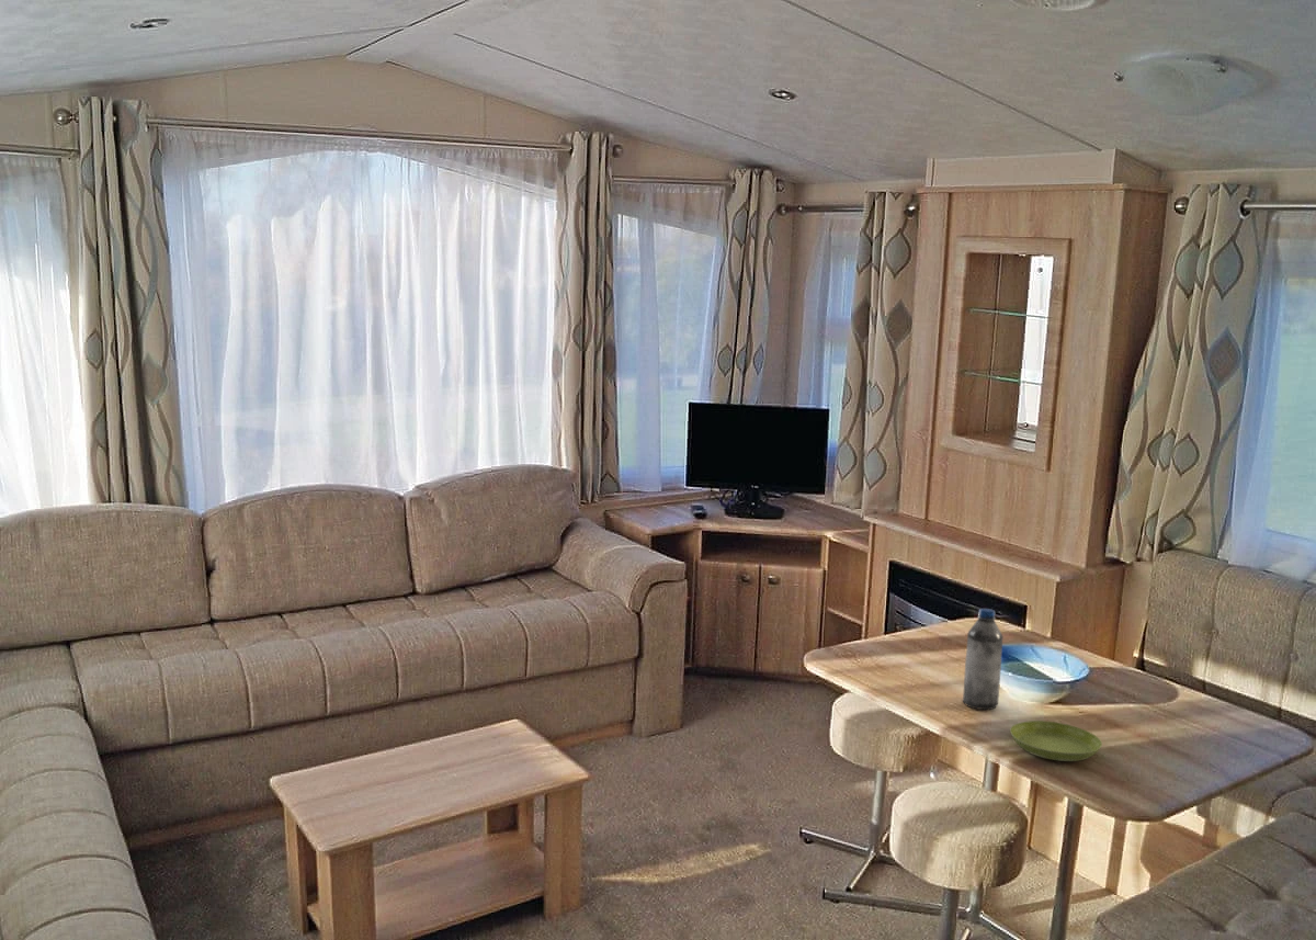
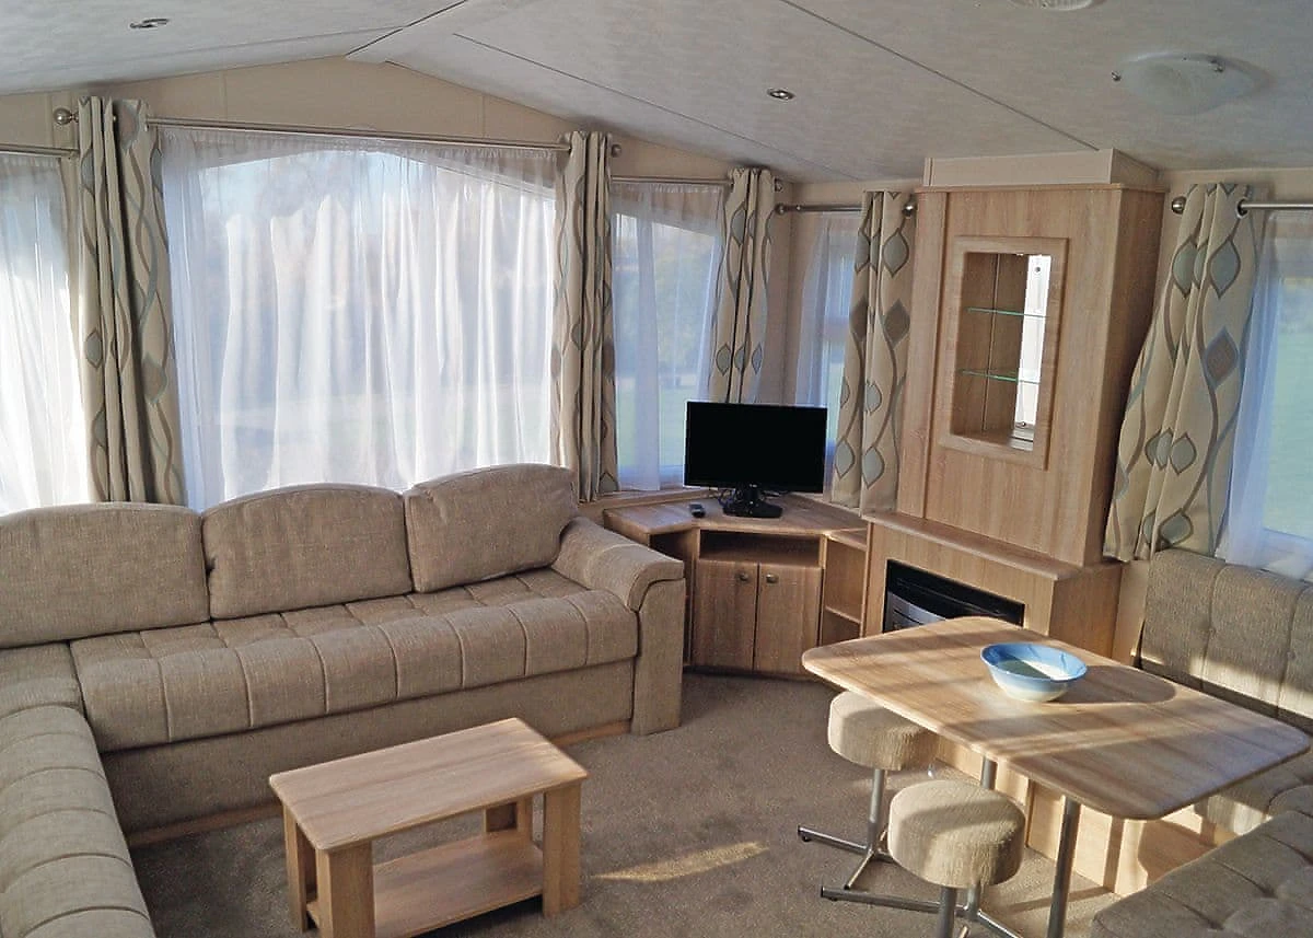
- water bottle [962,608,1005,711]
- saucer [1009,720,1103,762]
